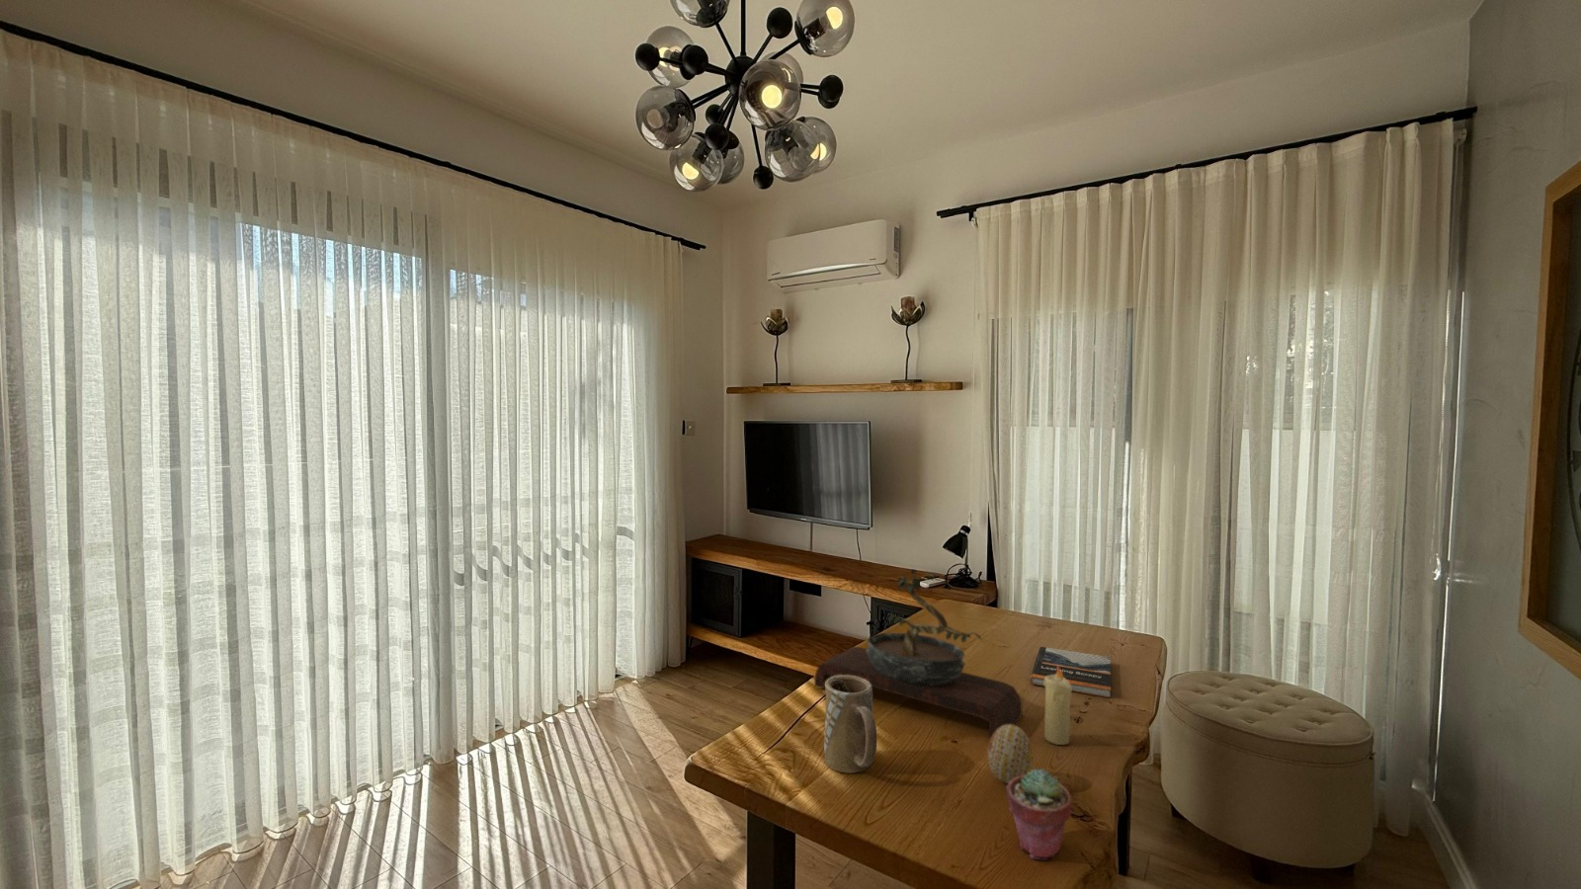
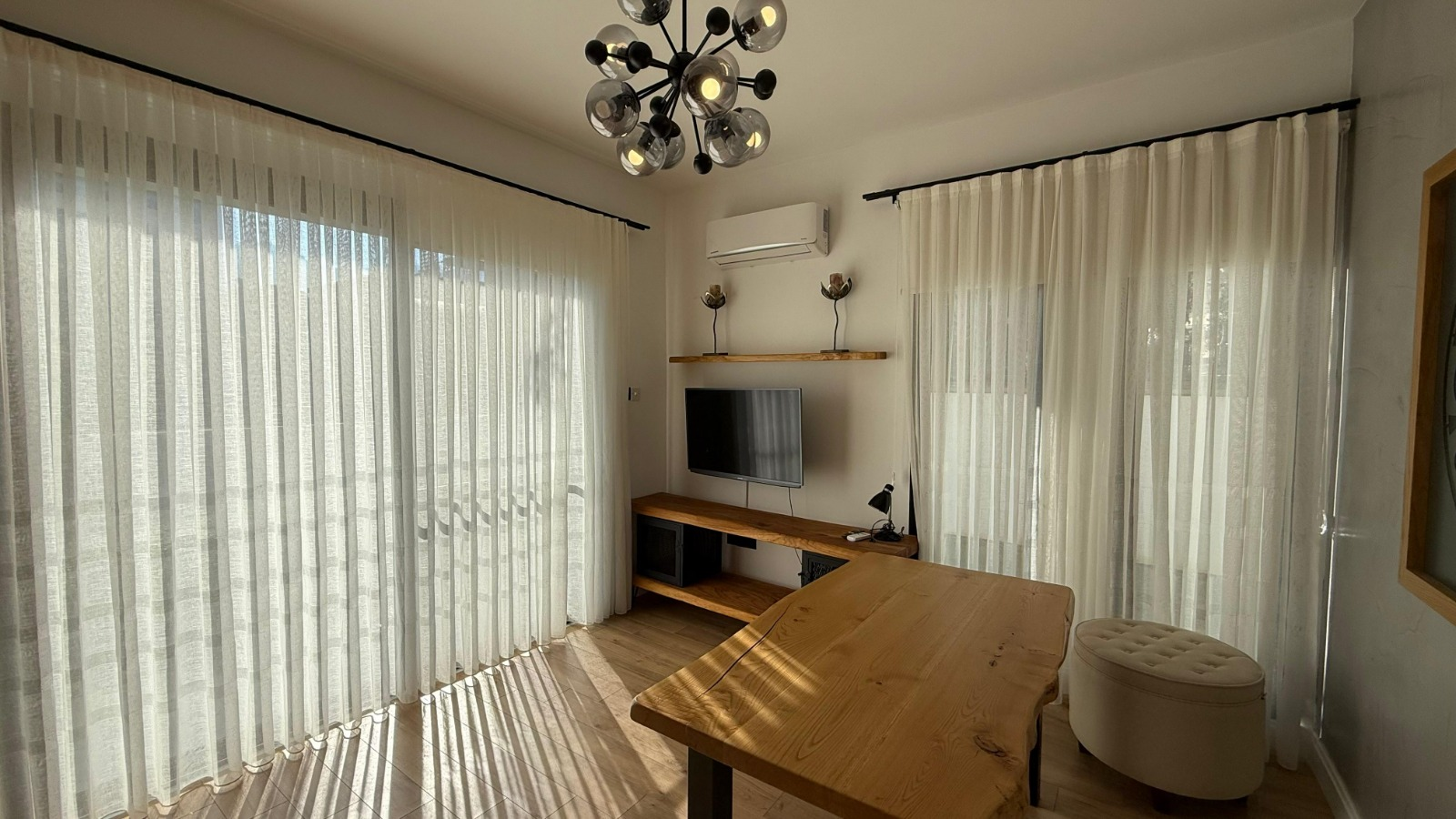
- bonsai tree [813,568,1023,739]
- decorative egg [986,725,1034,785]
- mug [823,675,877,774]
- book [1028,646,1112,698]
- potted succulent [1004,767,1073,862]
- candle [1044,665,1073,746]
